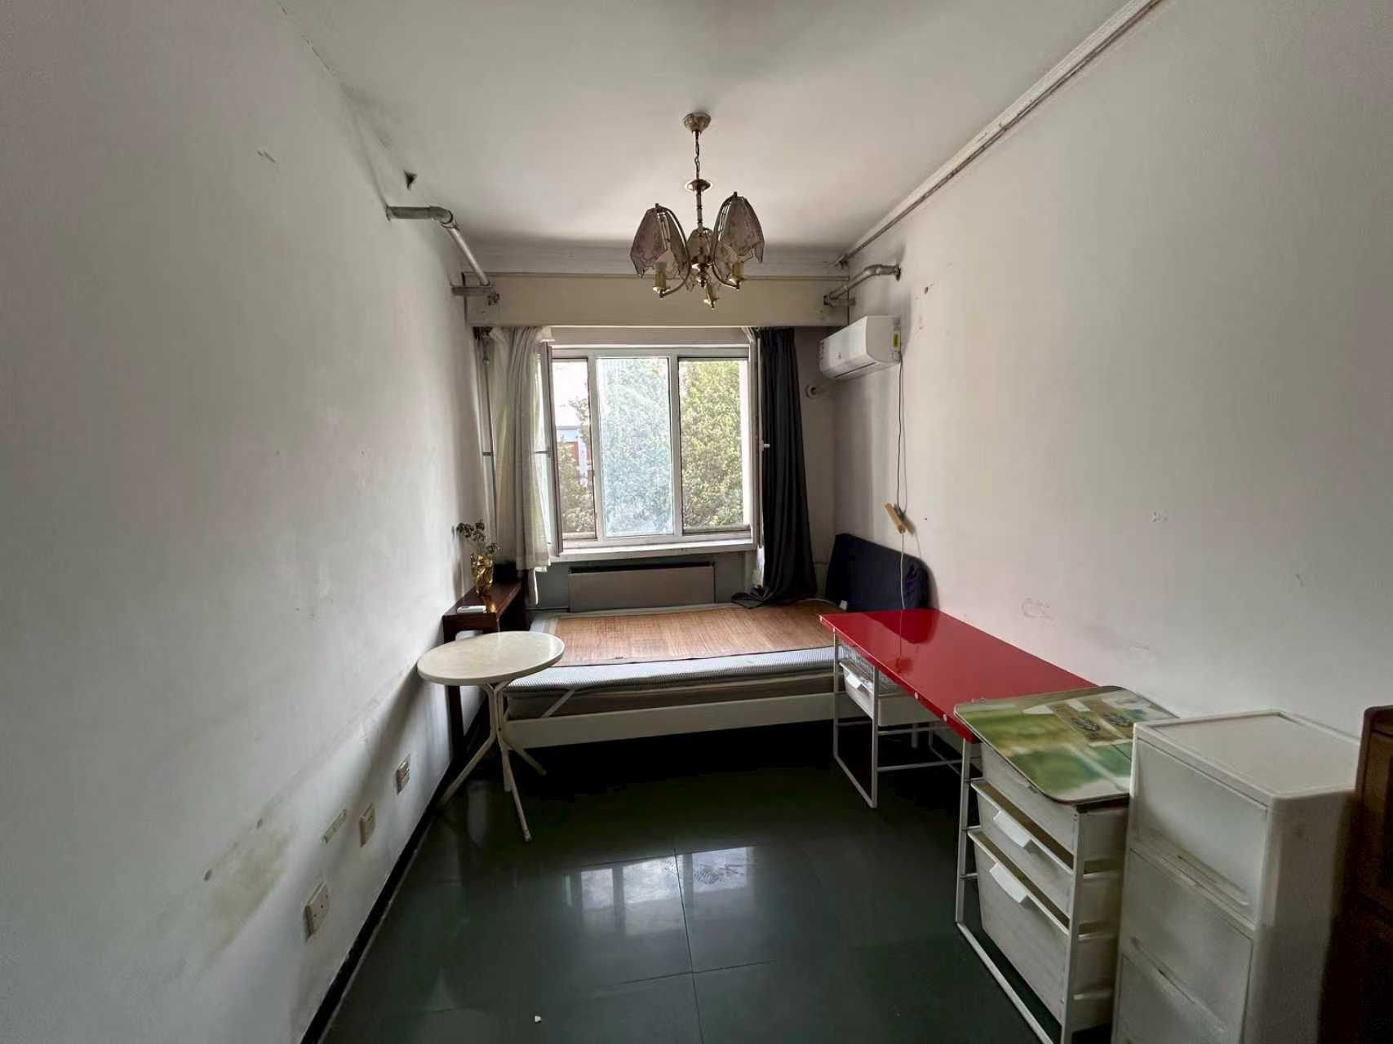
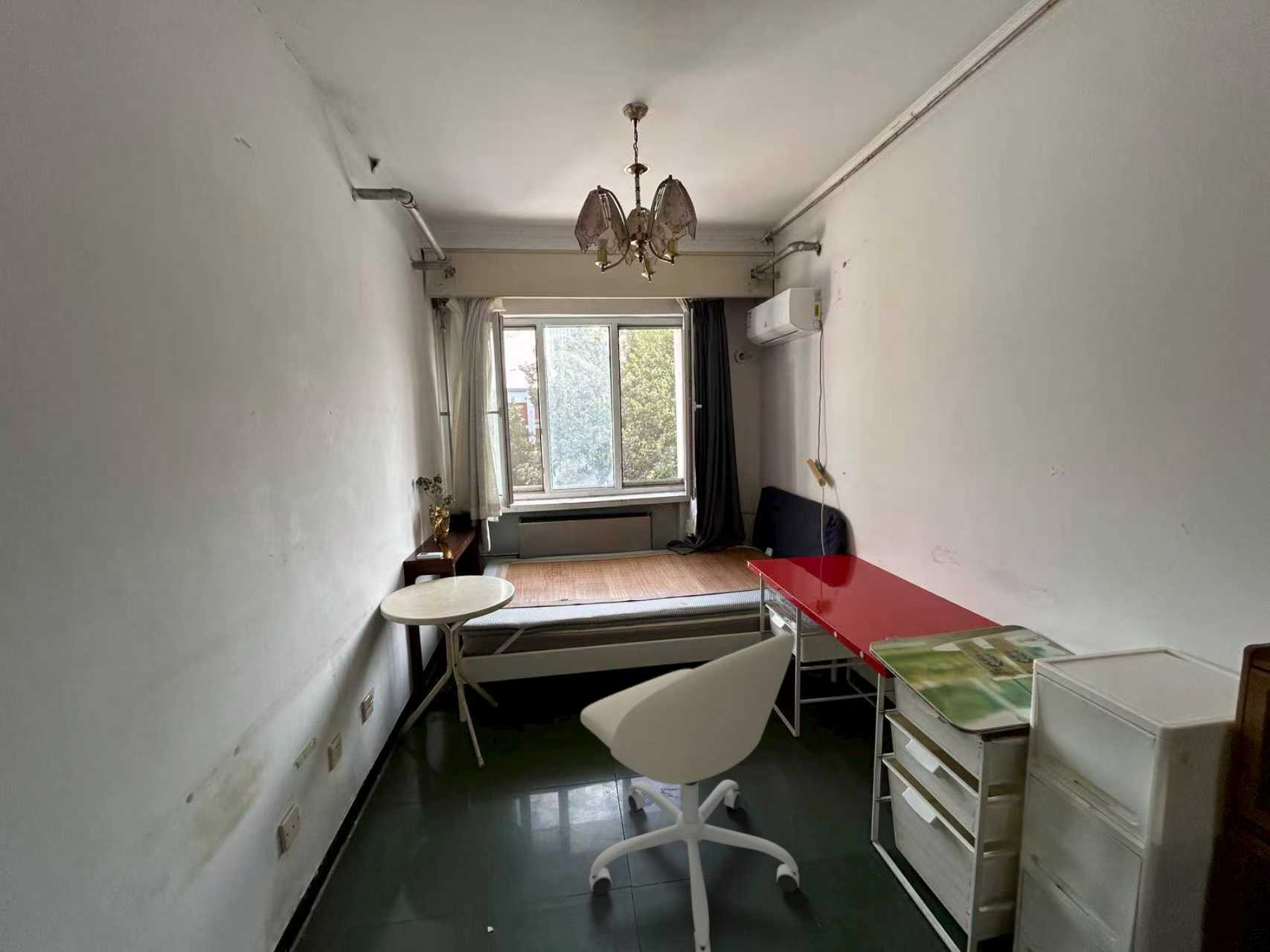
+ office chair [580,632,800,952]
